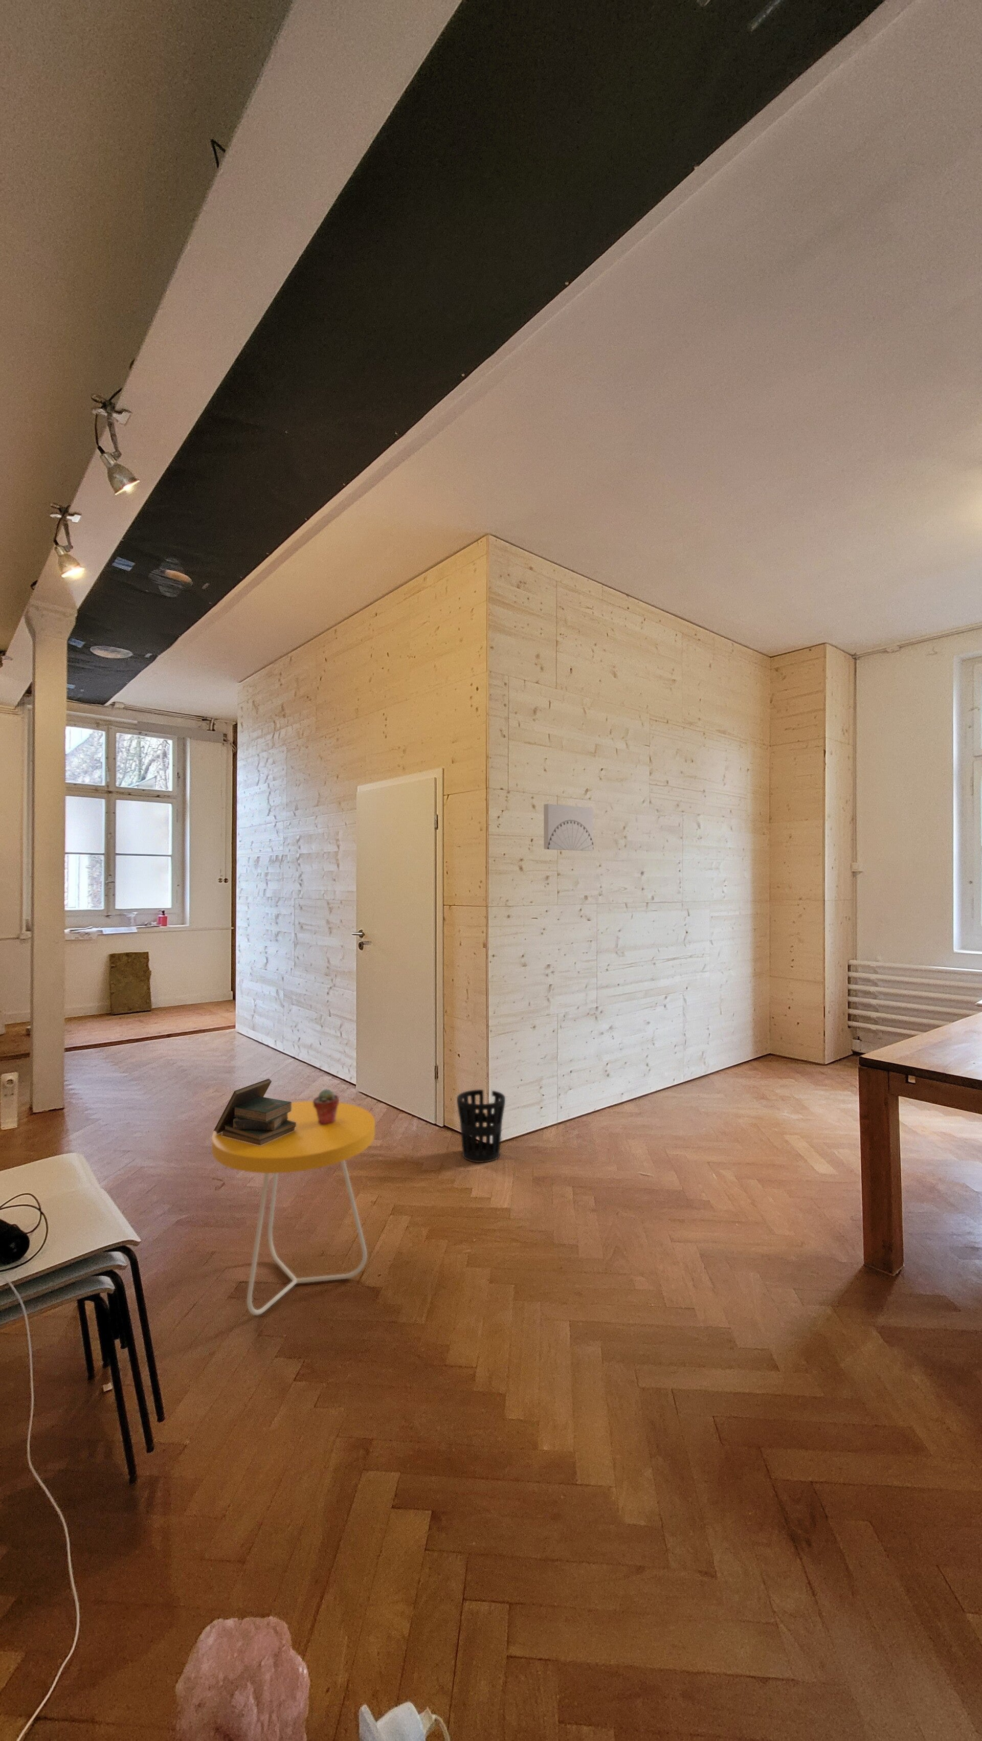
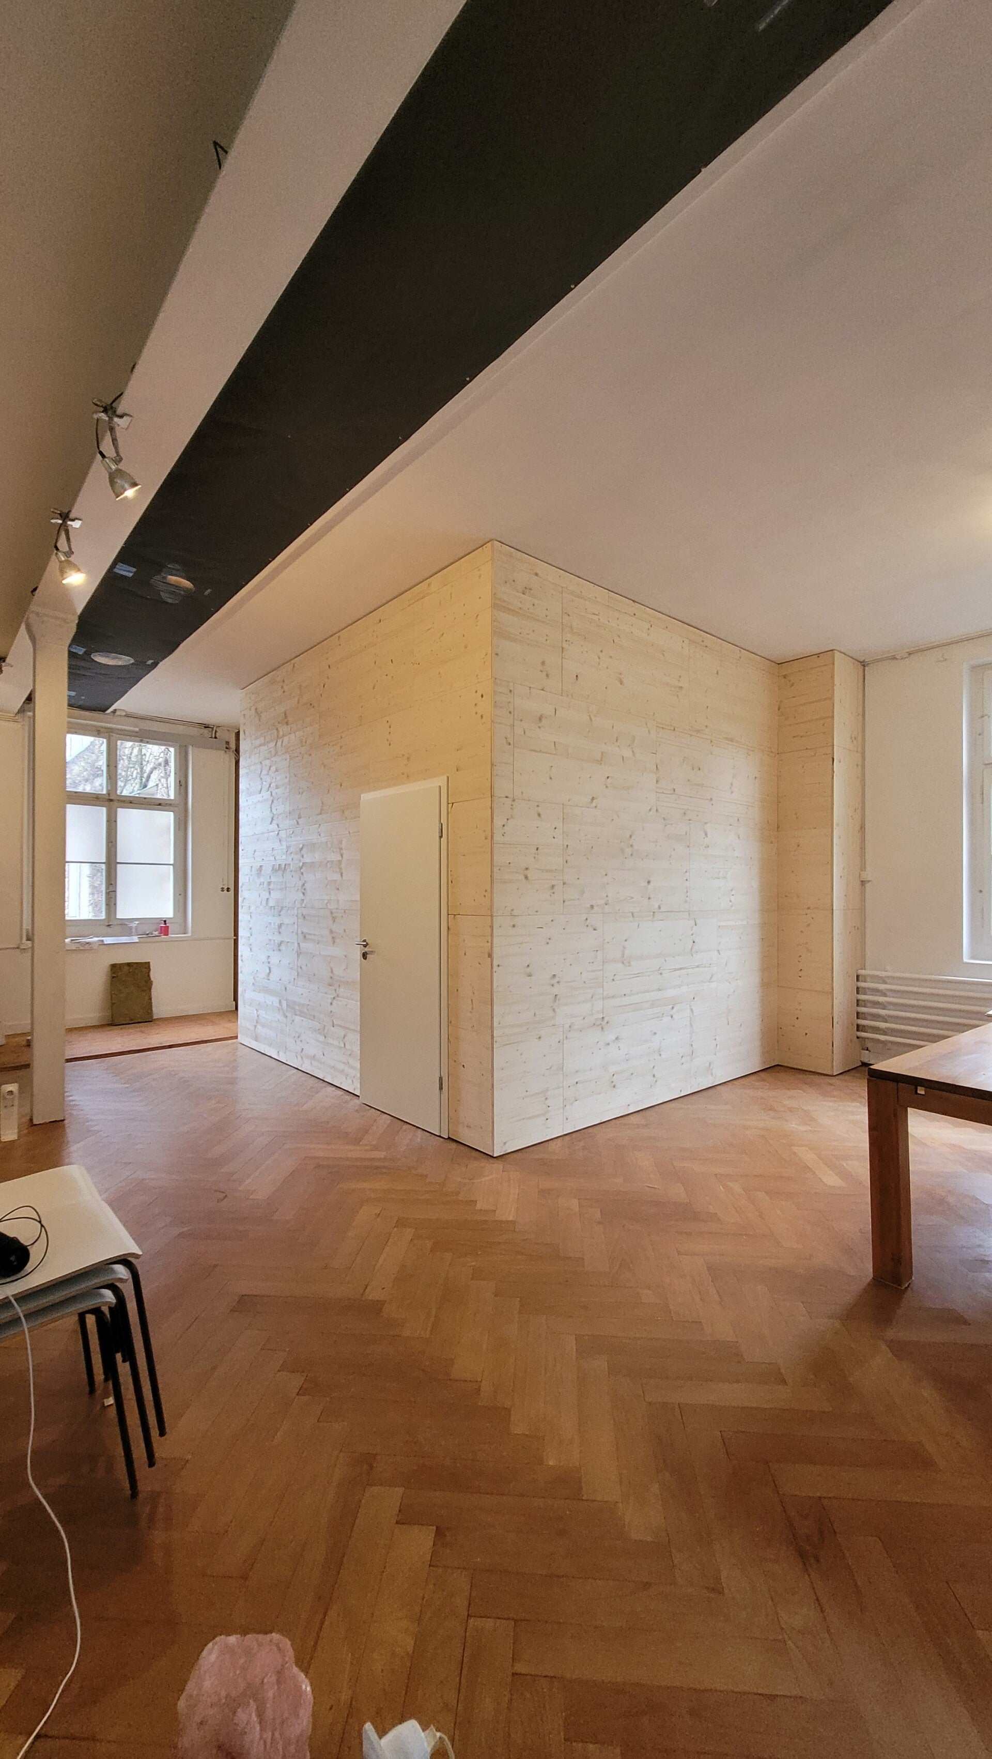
- wall art [543,804,593,851]
- book [213,1079,297,1146]
- potted succulent [312,1088,340,1125]
- side table [212,1100,376,1317]
- wastebasket [456,1089,506,1163]
